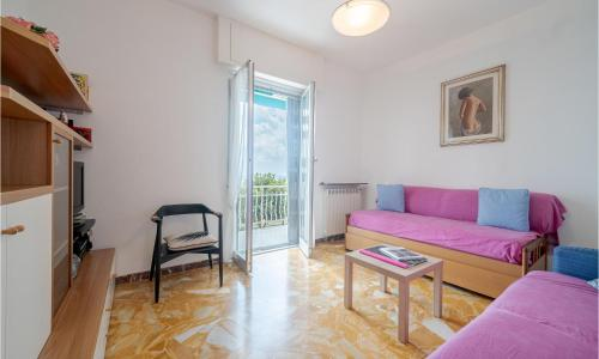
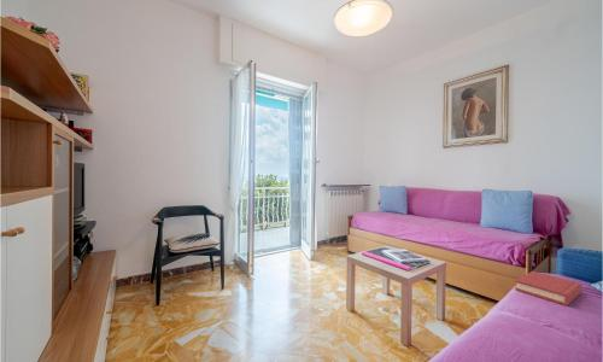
+ hardback book [514,270,584,306]
